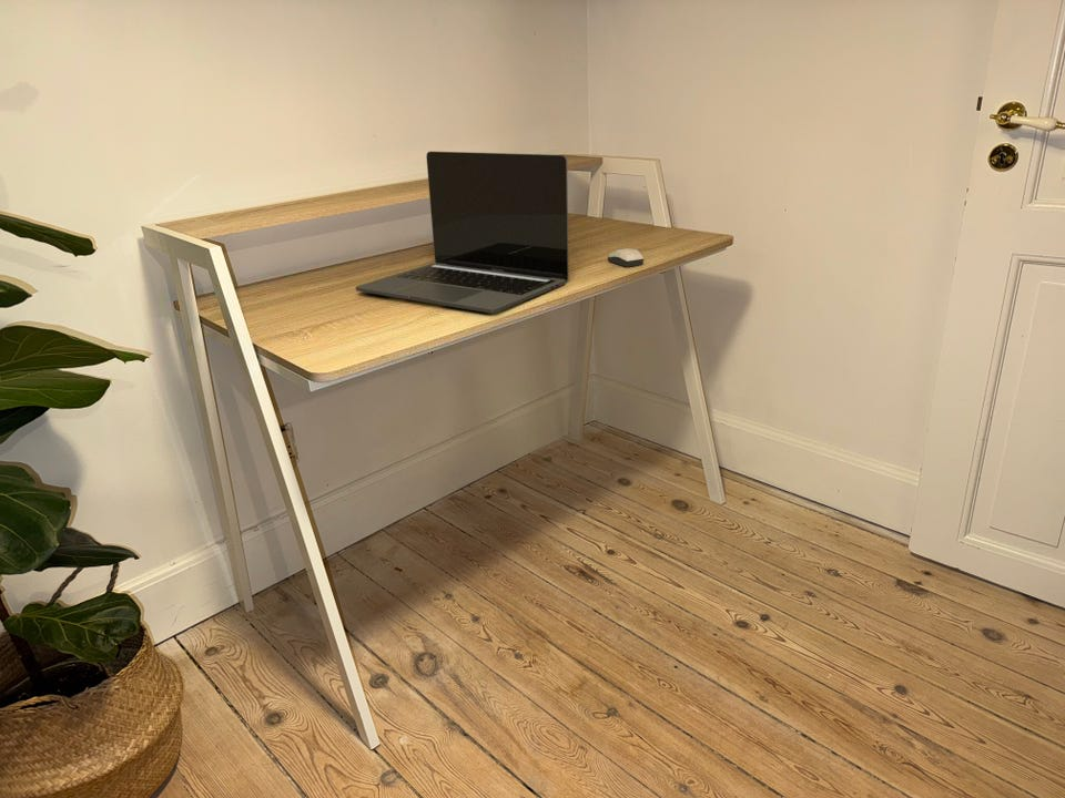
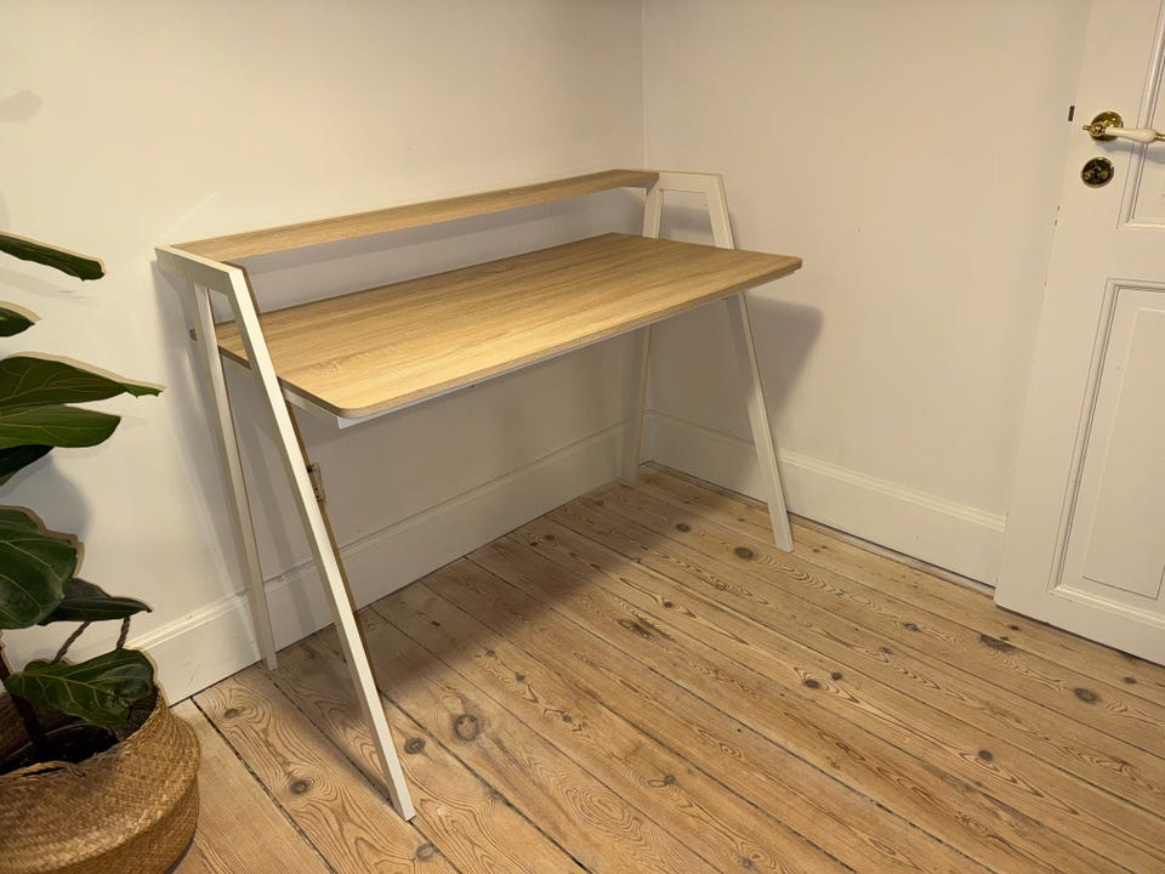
- computer mouse [607,247,645,268]
- laptop [355,151,570,314]
